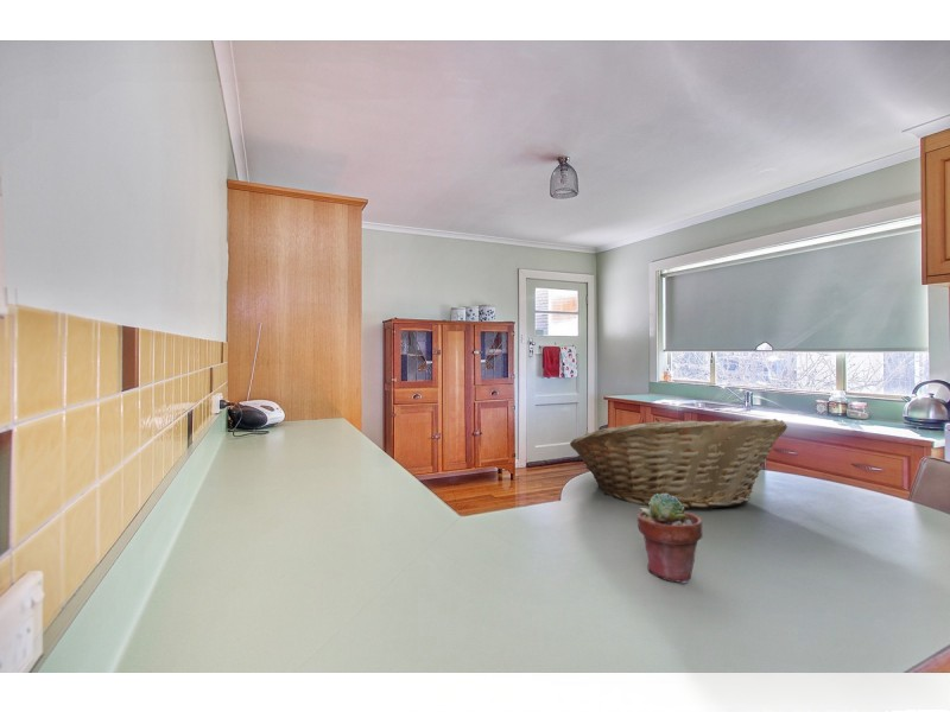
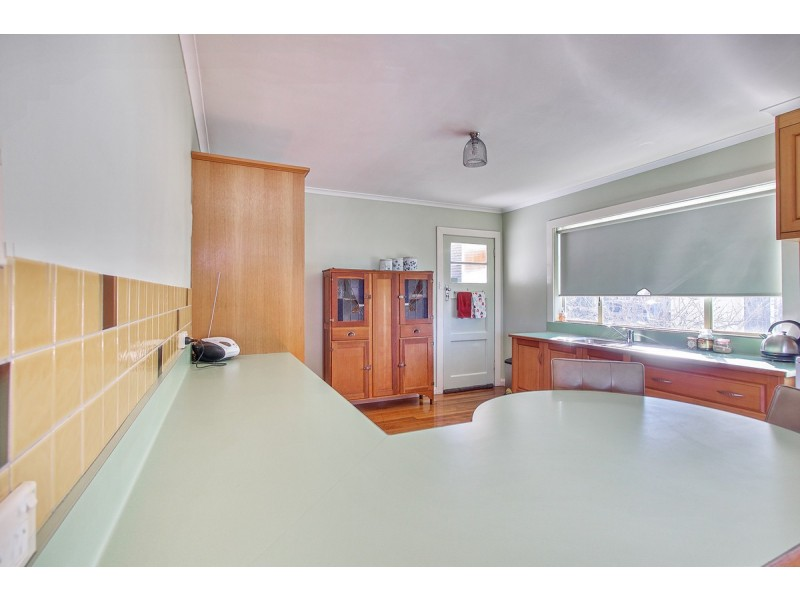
- potted succulent [636,494,704,585]
- fruit basket [569,417,788,511]
